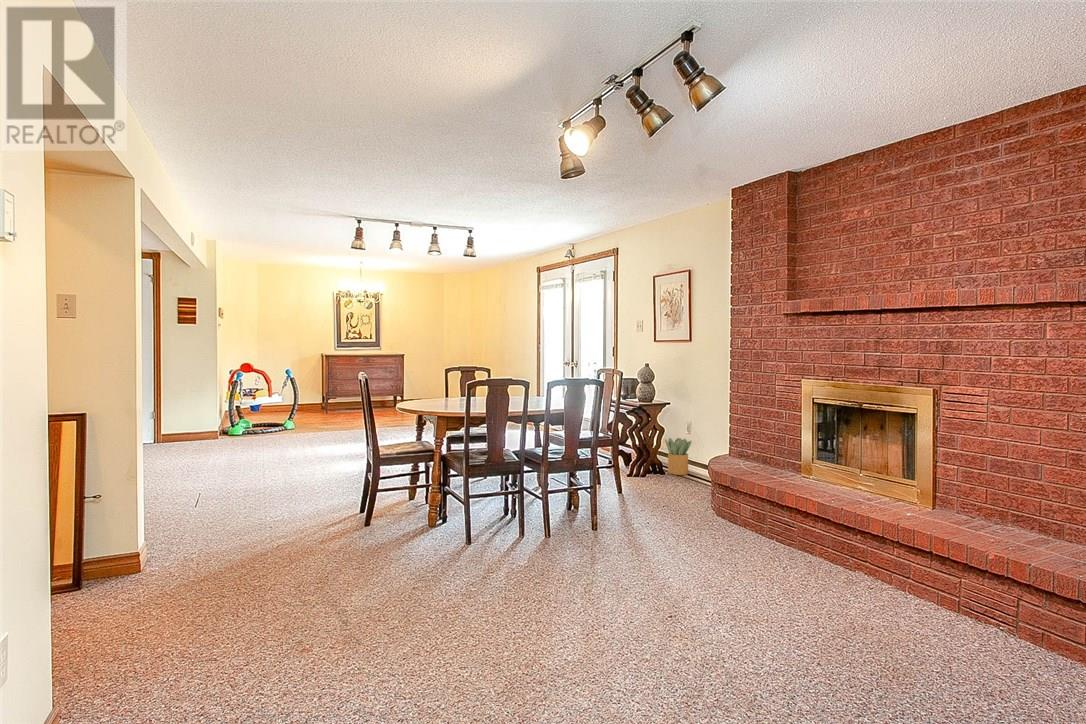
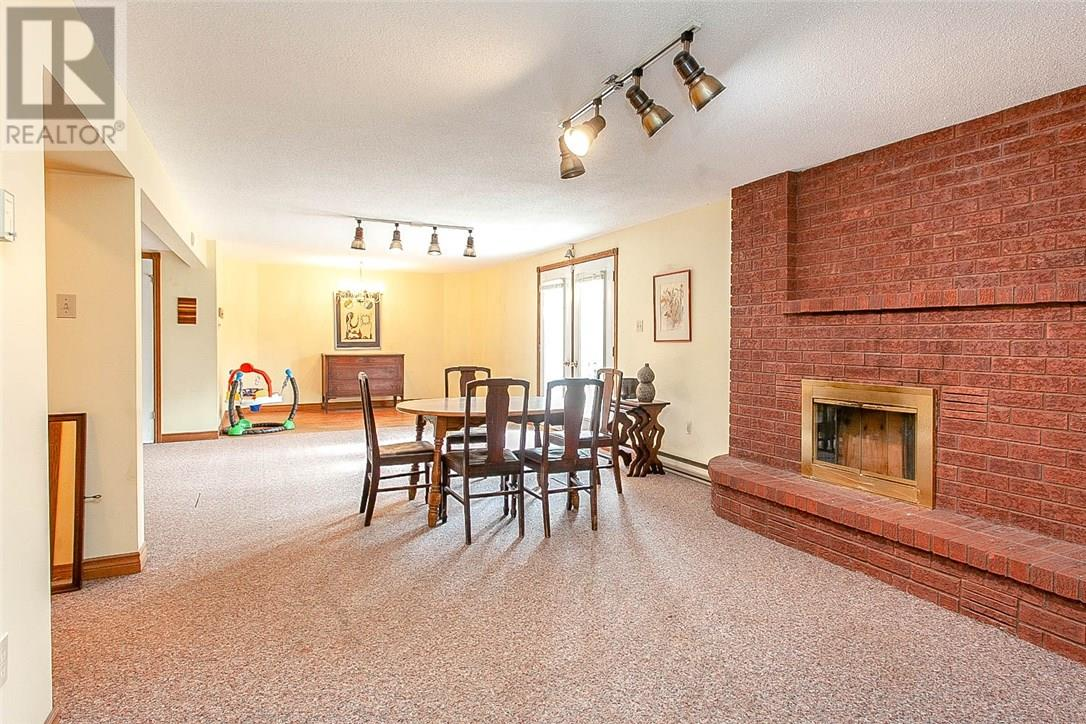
- potted plant [664,437,693,476]
